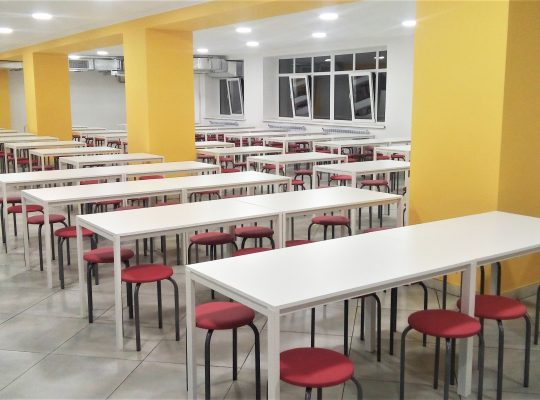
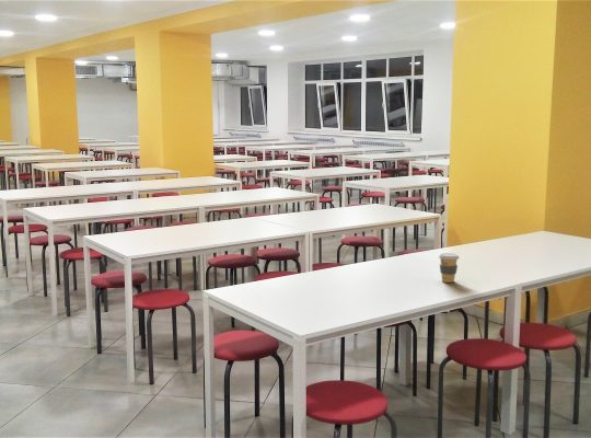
+ coffee cup [438,252,461,284]
